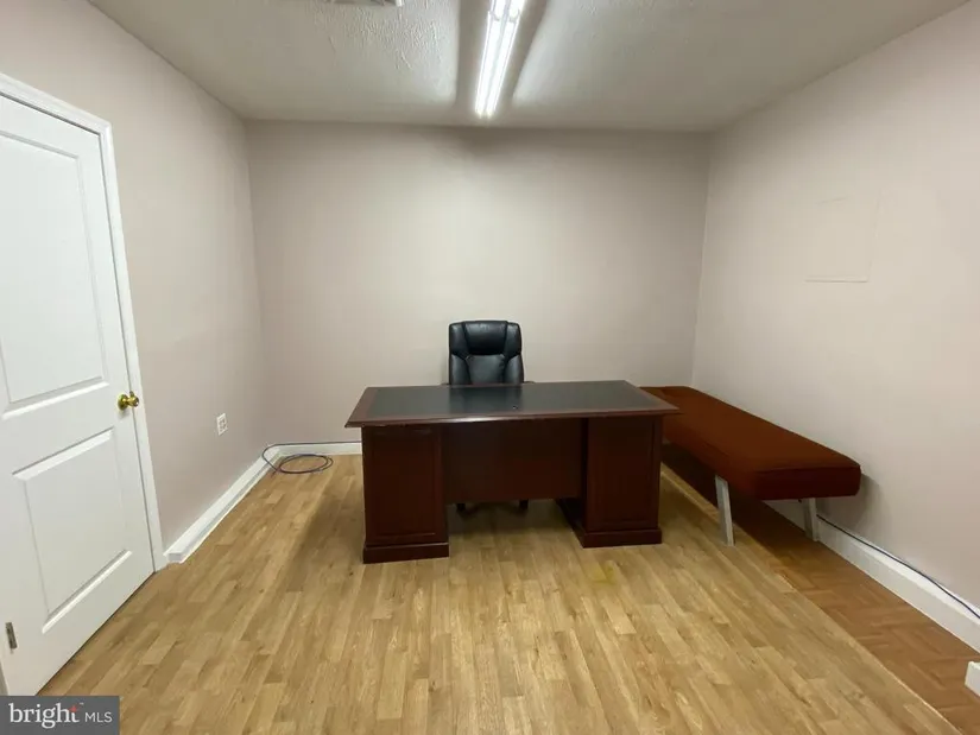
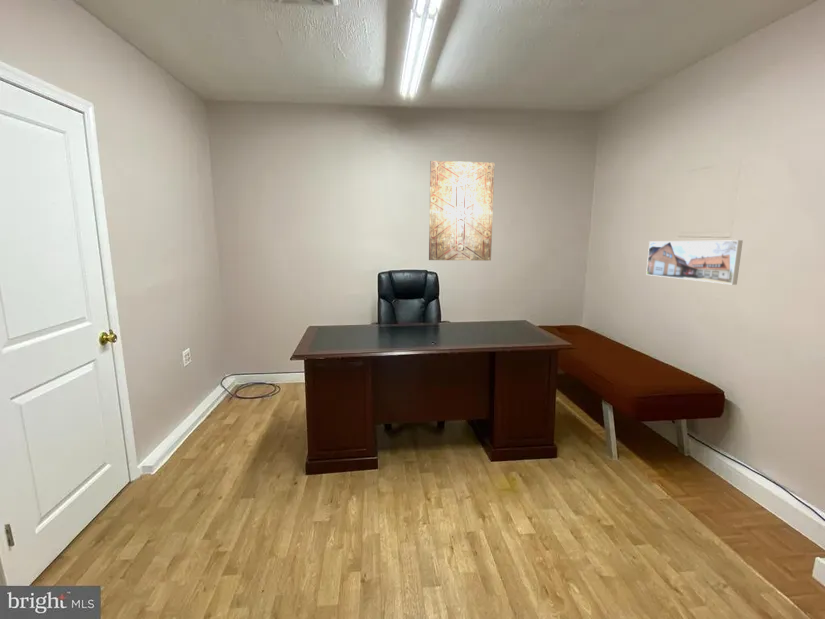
+ wall art [428,160,496,261]
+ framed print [645,239,744,286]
